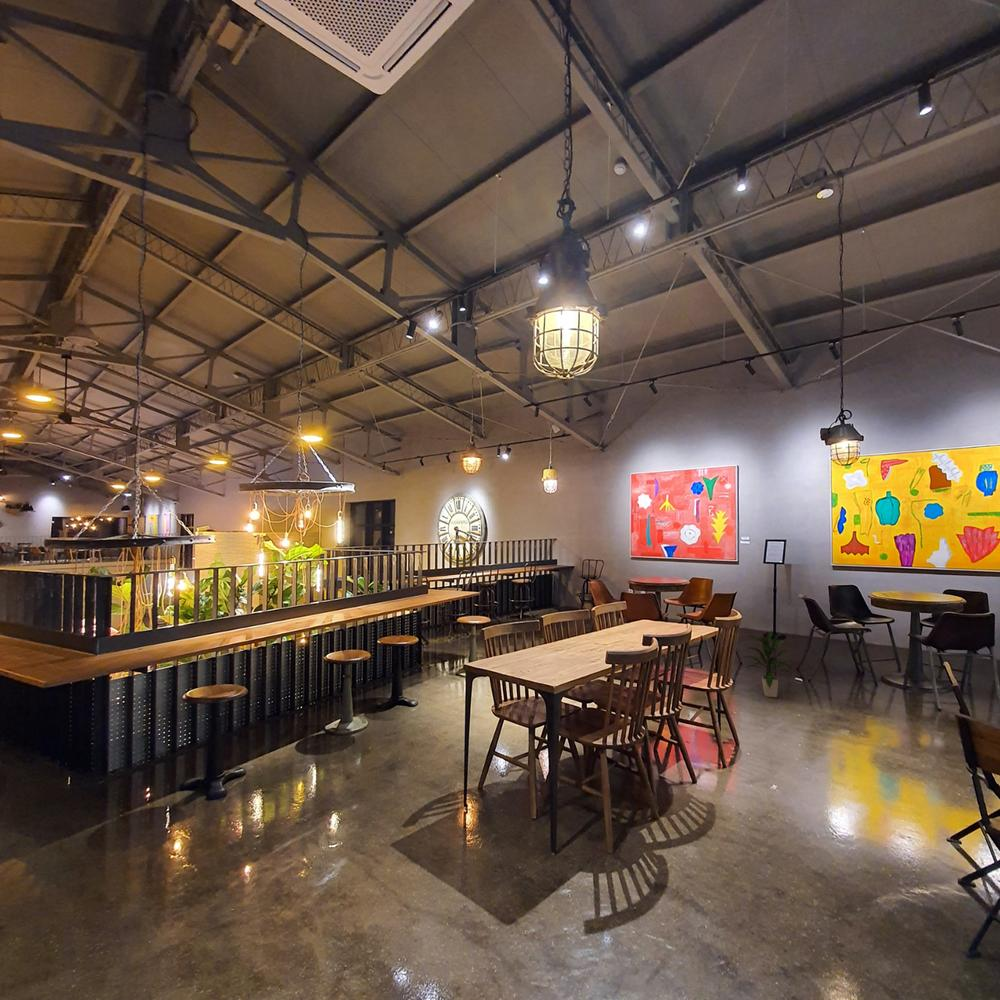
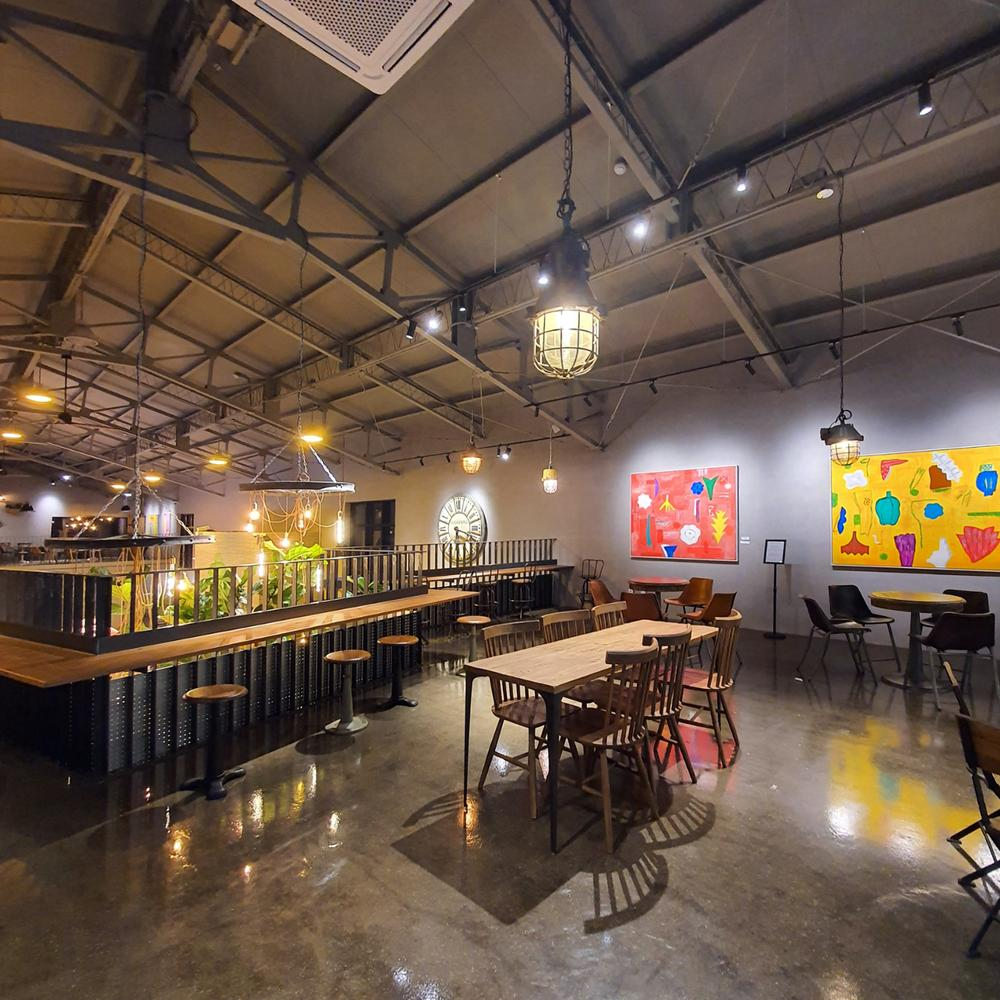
- indoor plant [741,628,795,698]
